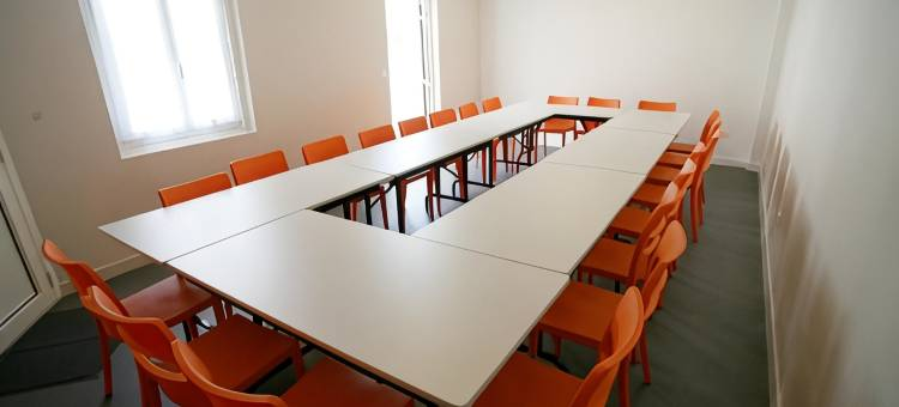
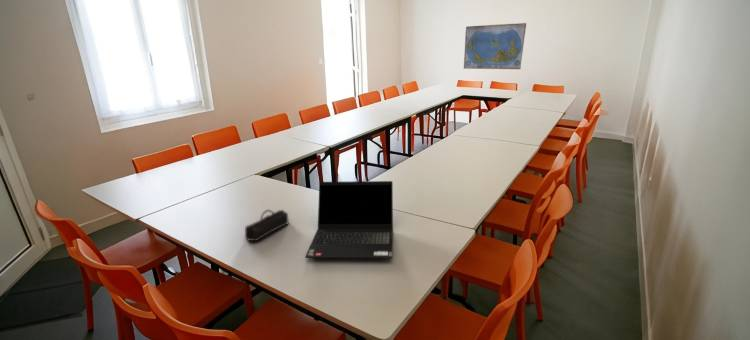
+ laptop computer [304,180,394,259]
+ pencil case [244,209,290,242]
+ world map [463,22,527,70]
